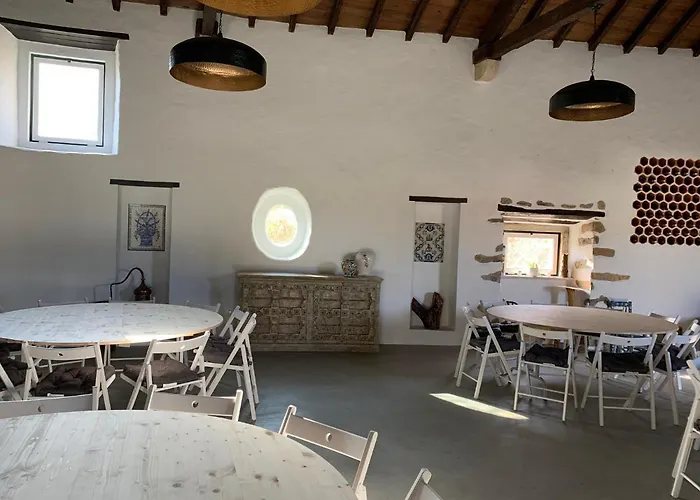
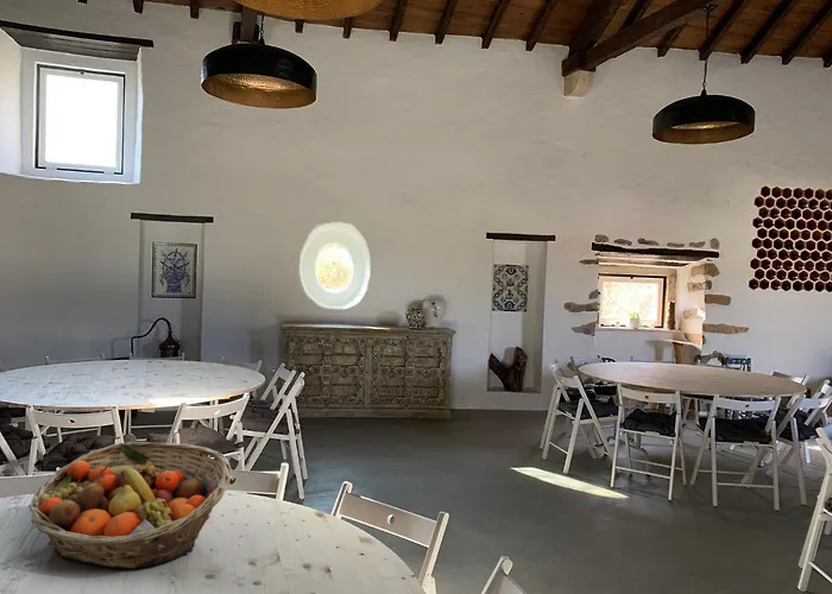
+ fruit basket [27,441,233,569]
